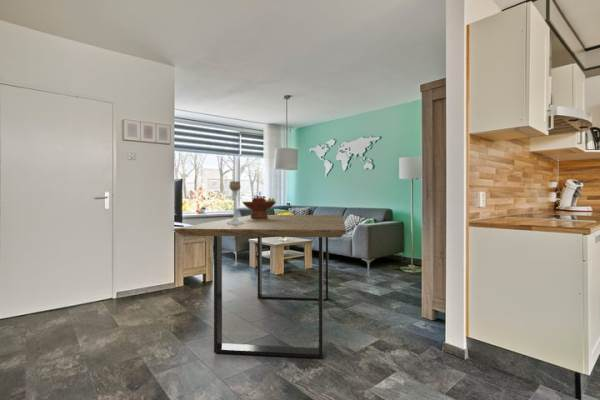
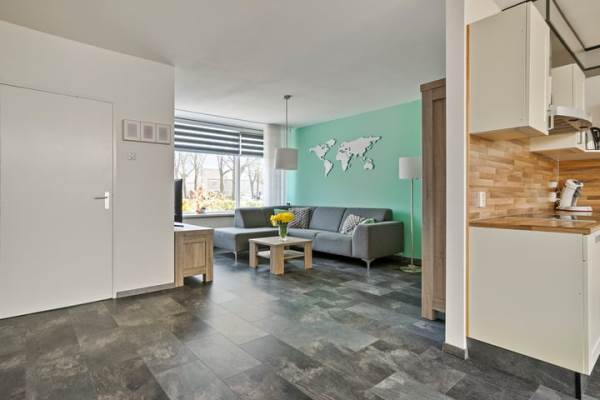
- fruit bowl [241,195,277,219]
- candle holder [226,180,244,225]
- dining table [173,214,347,359]
